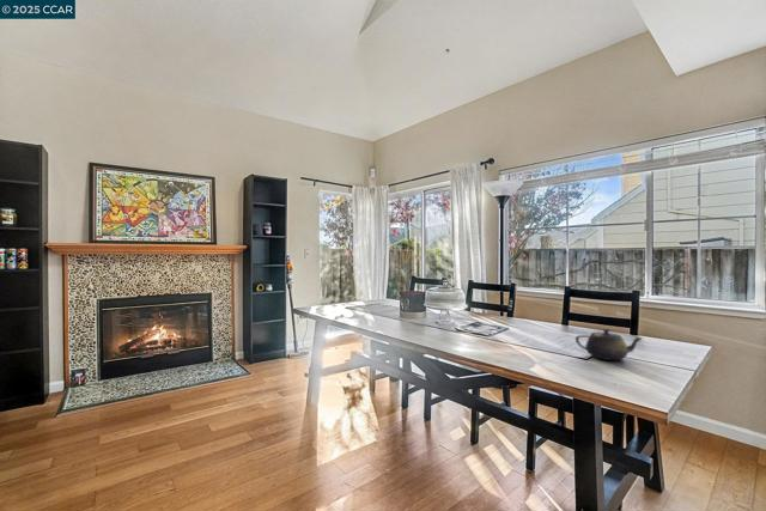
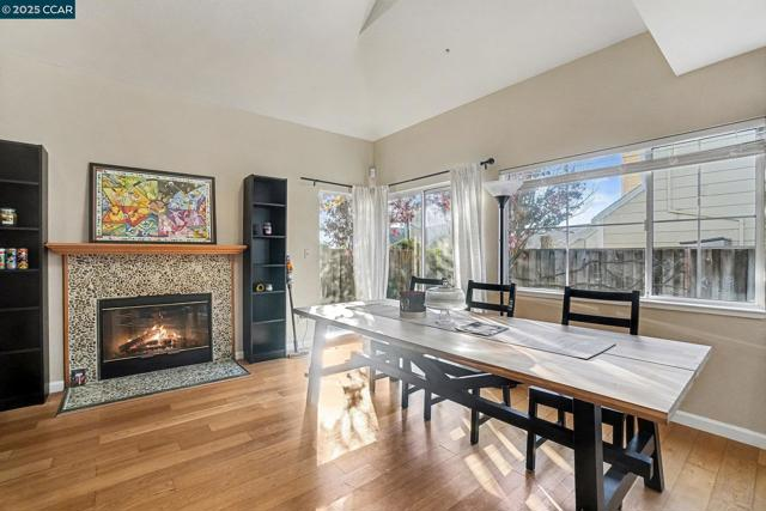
- teapot [574,328,645,361]
